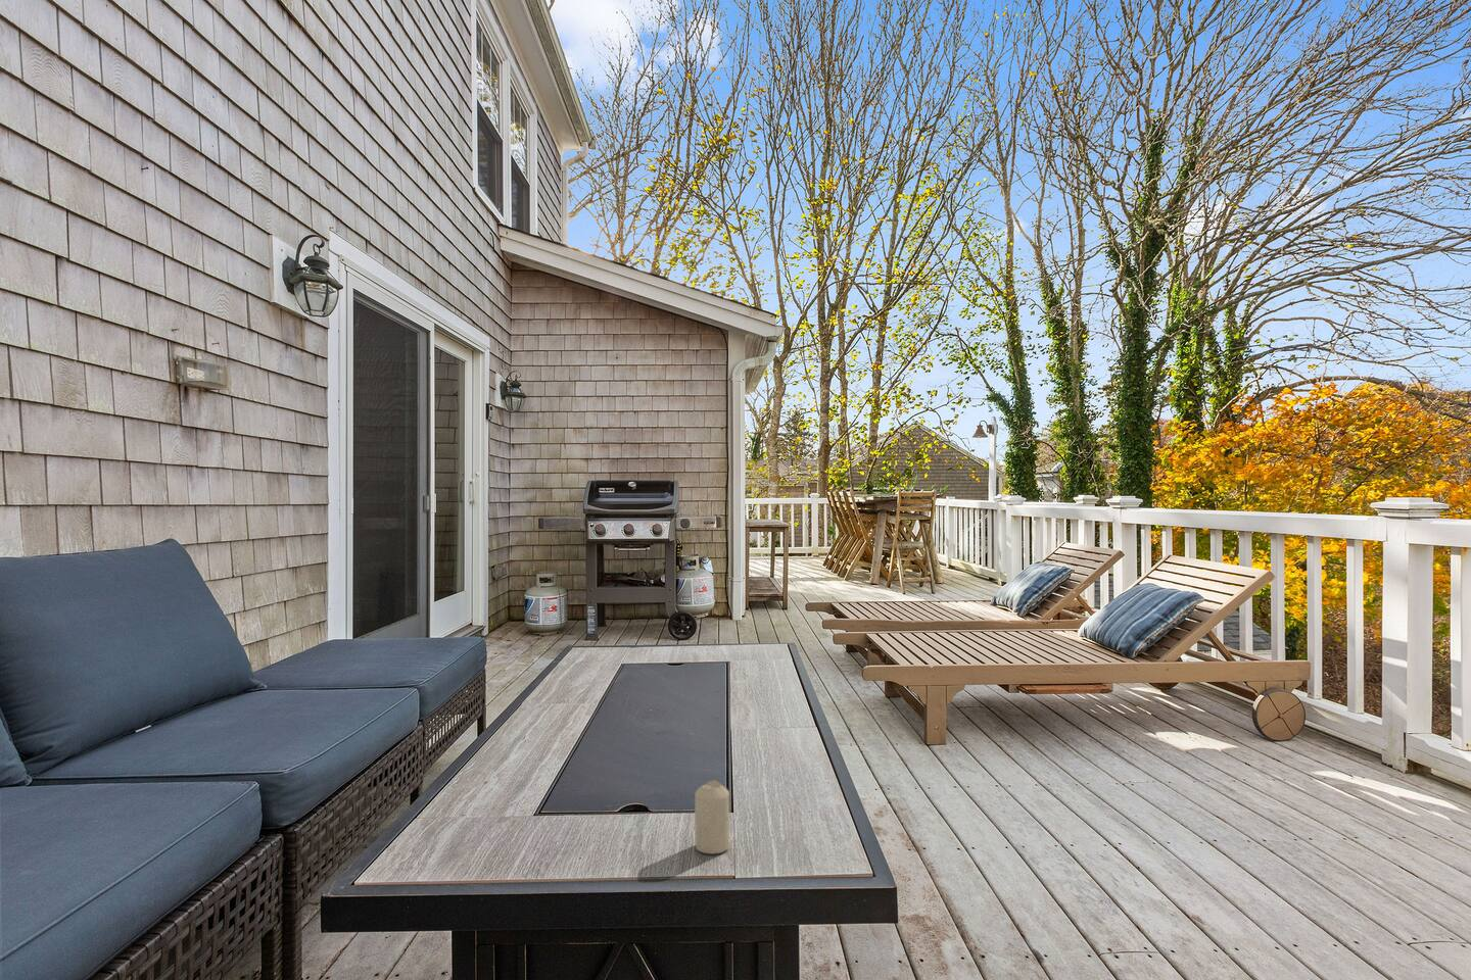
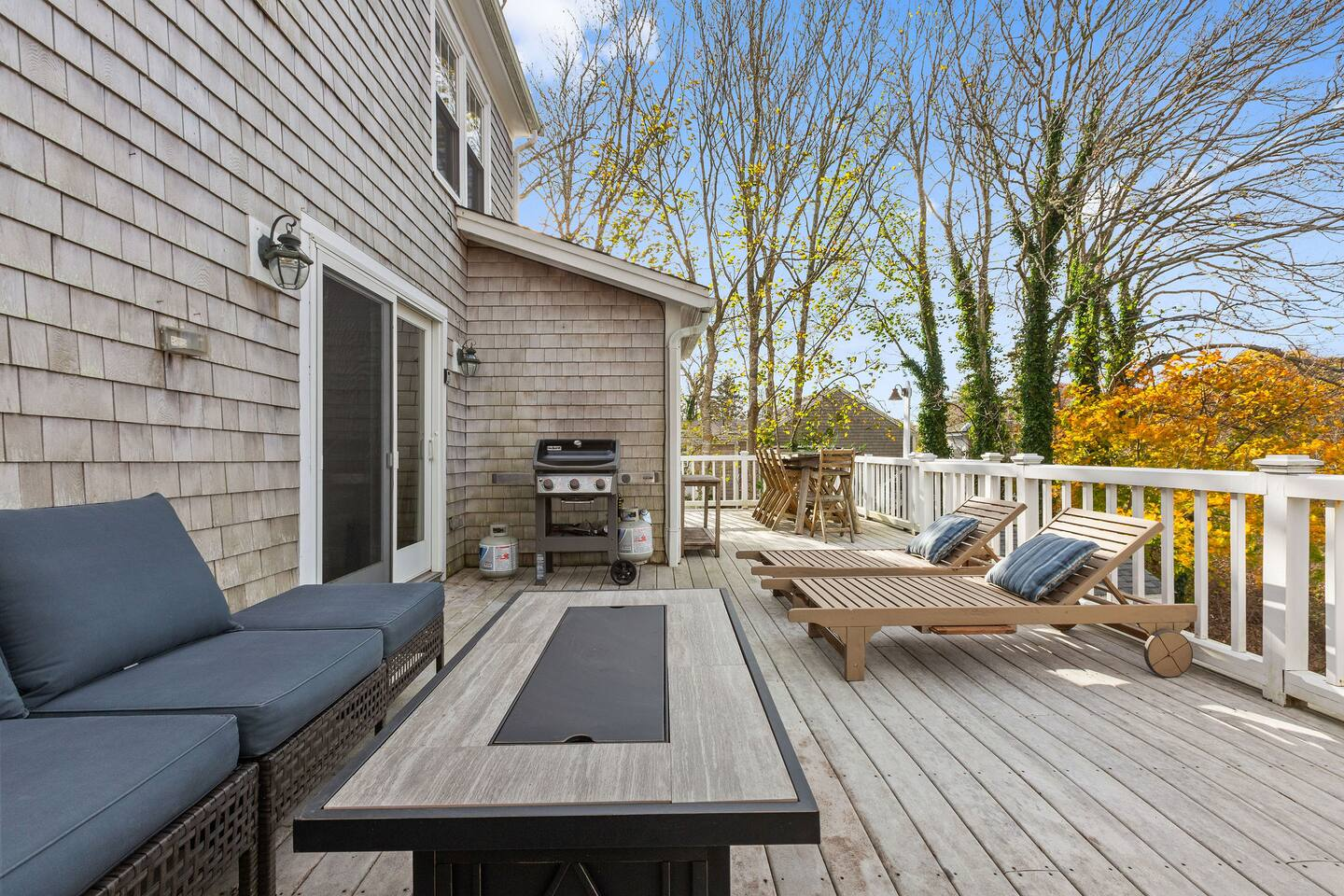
- candle [694,779,730,855]
